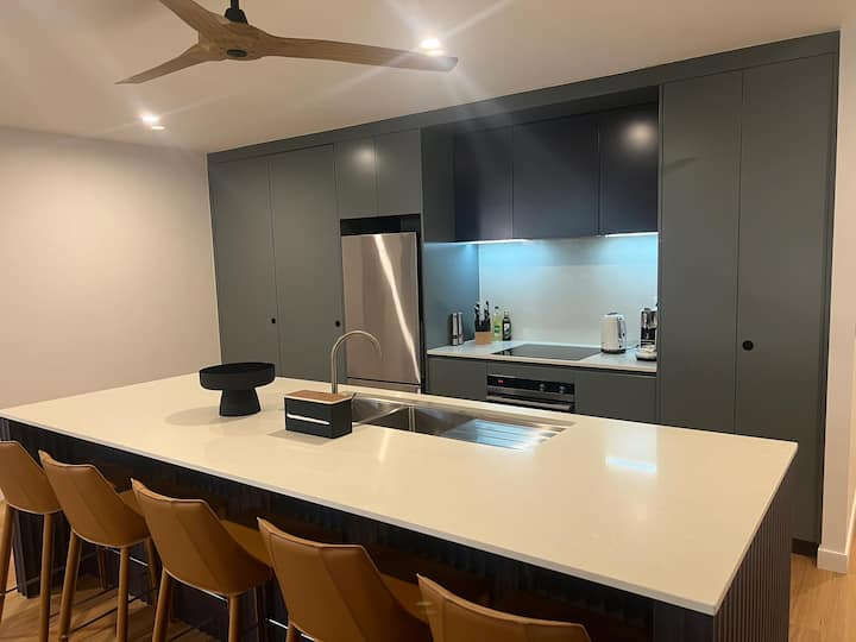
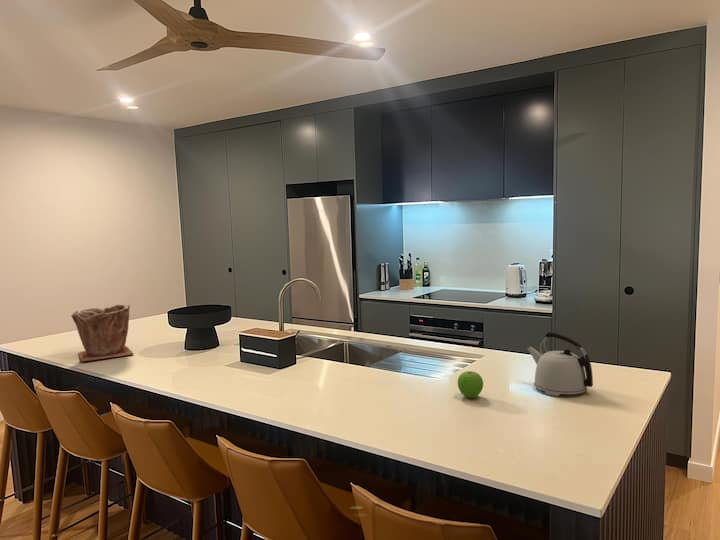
+ kettle [526,331,594,397]
+ fruit [457,370,484,399]
+ plant pot [70,303,134,363]
